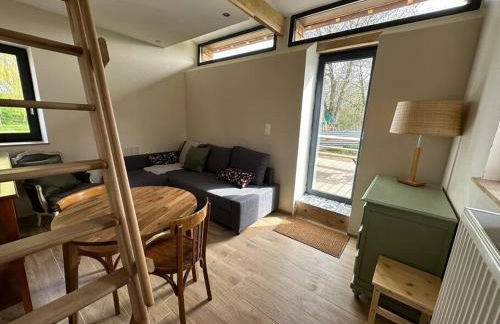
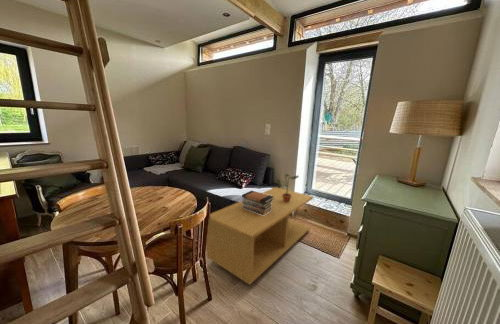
+ coffee table [205,186,314,286]
+ potted plant [275,172,300,202]
+ book stack [241,190,274,215]
